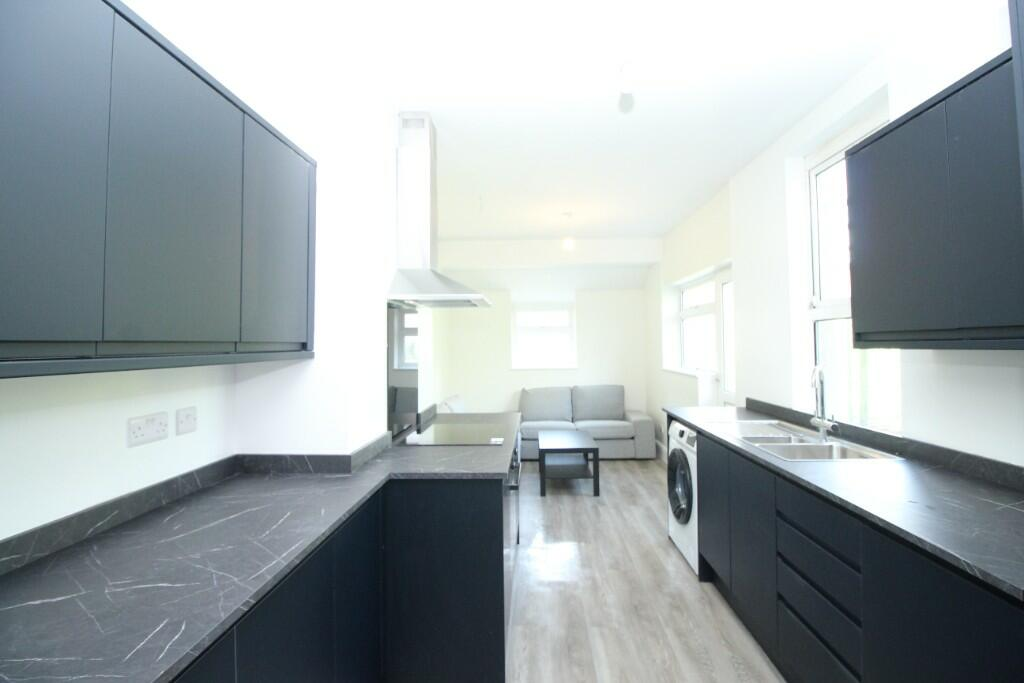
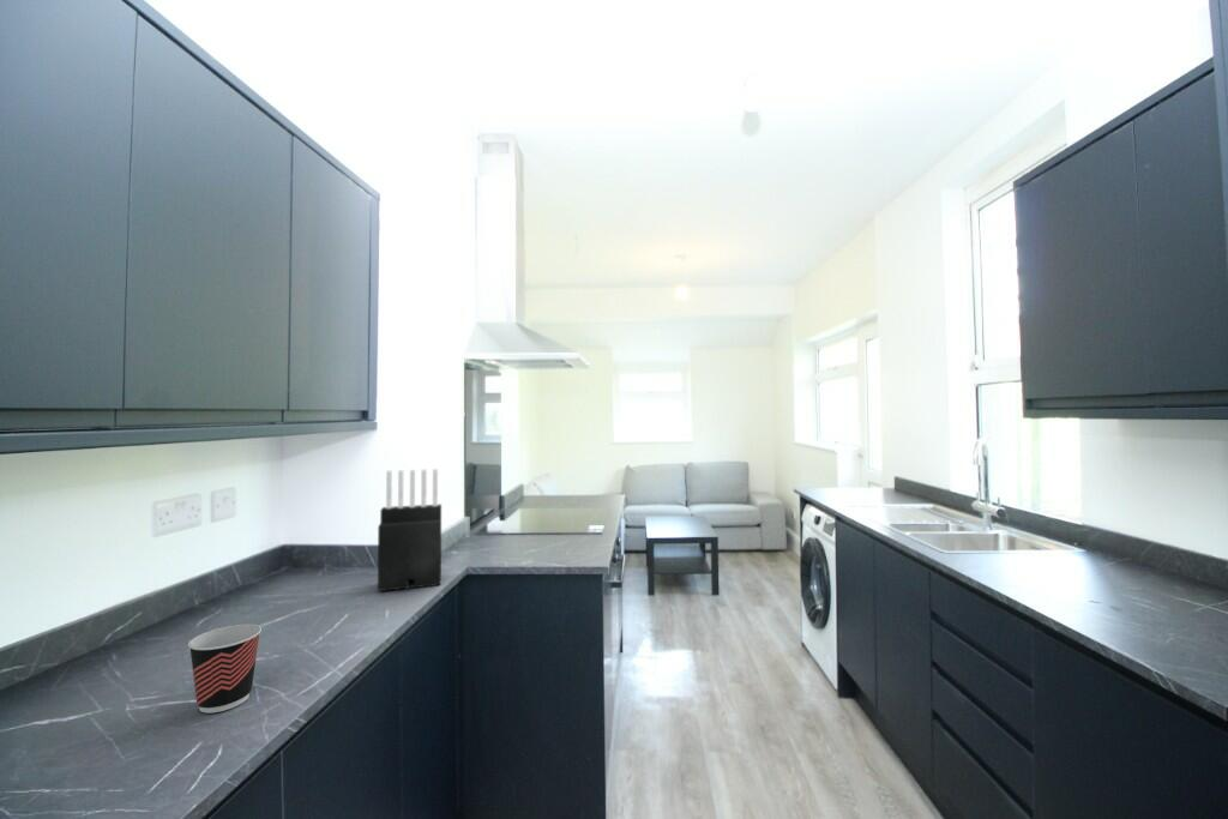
+ knife block [377,468,443,592]
+ cup [187,624,263,713]
